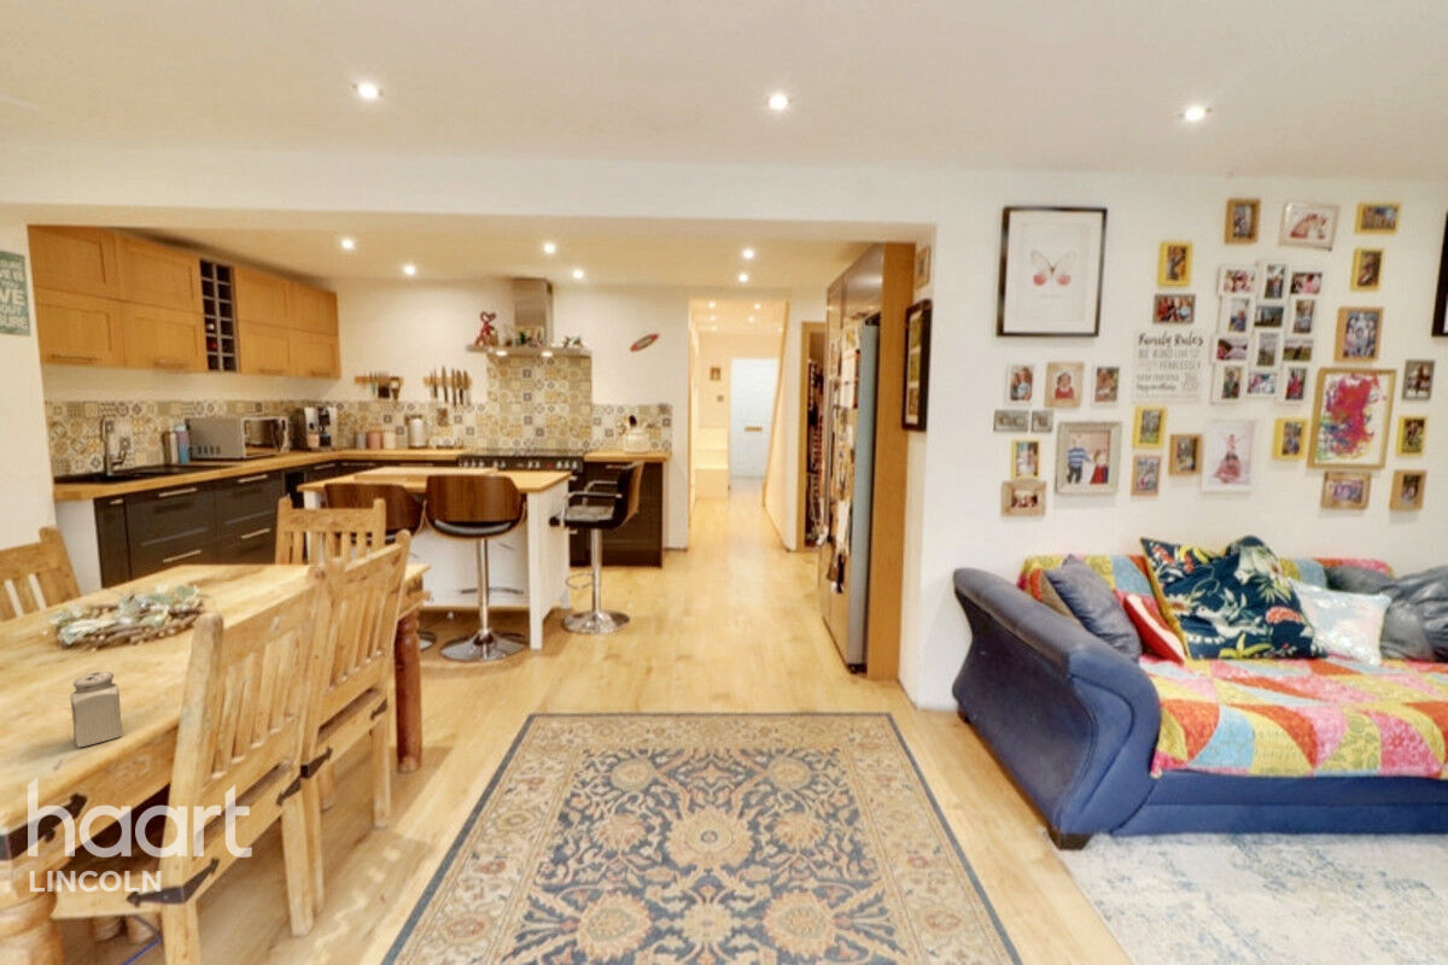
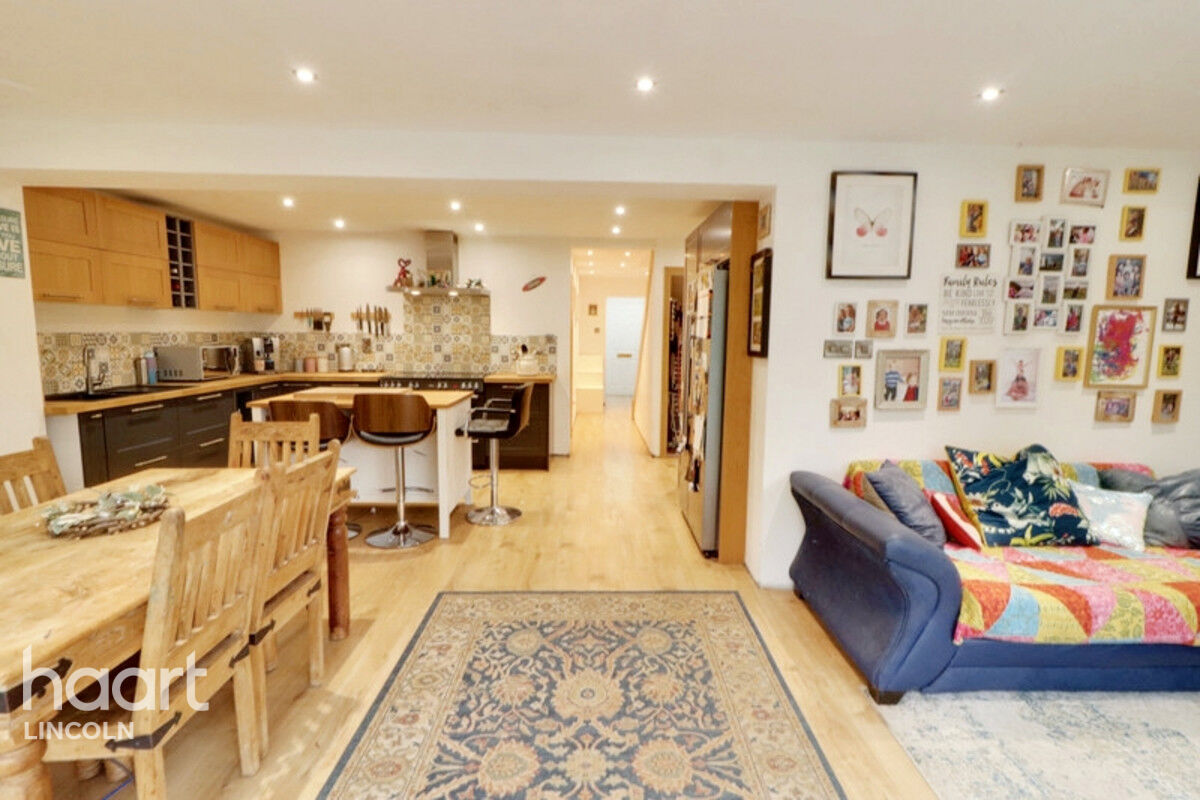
- salt shaker [69,671,124,748]
